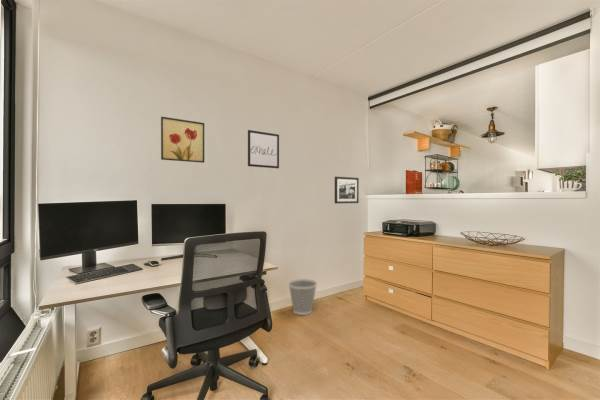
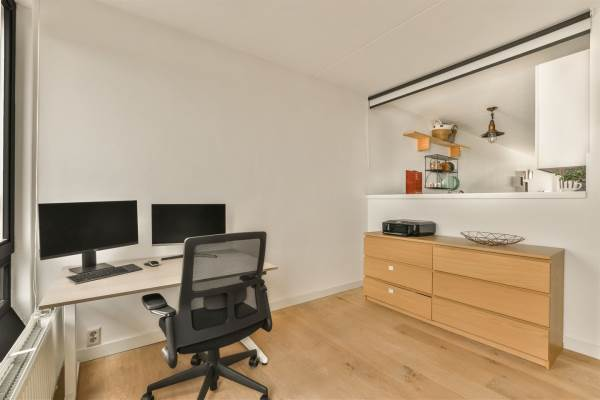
- picture frame [334,176,360,204]
- wall art [247,129,280,169]
- wastebasket [287,278,318,316]
- wall art [160,116,205,164]
